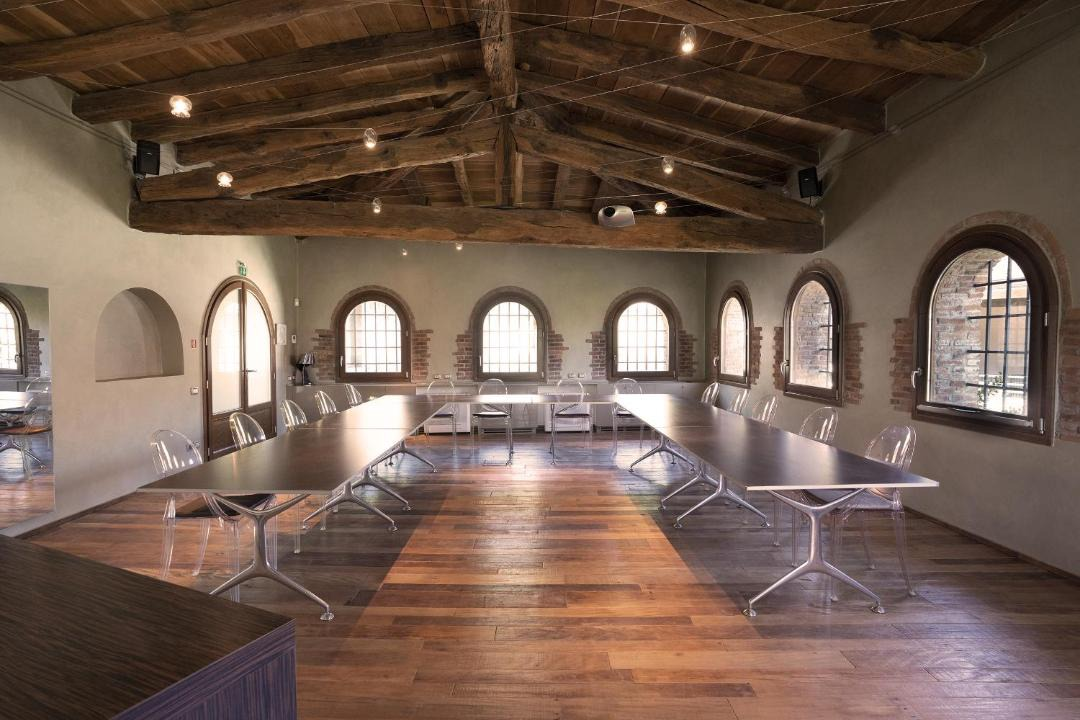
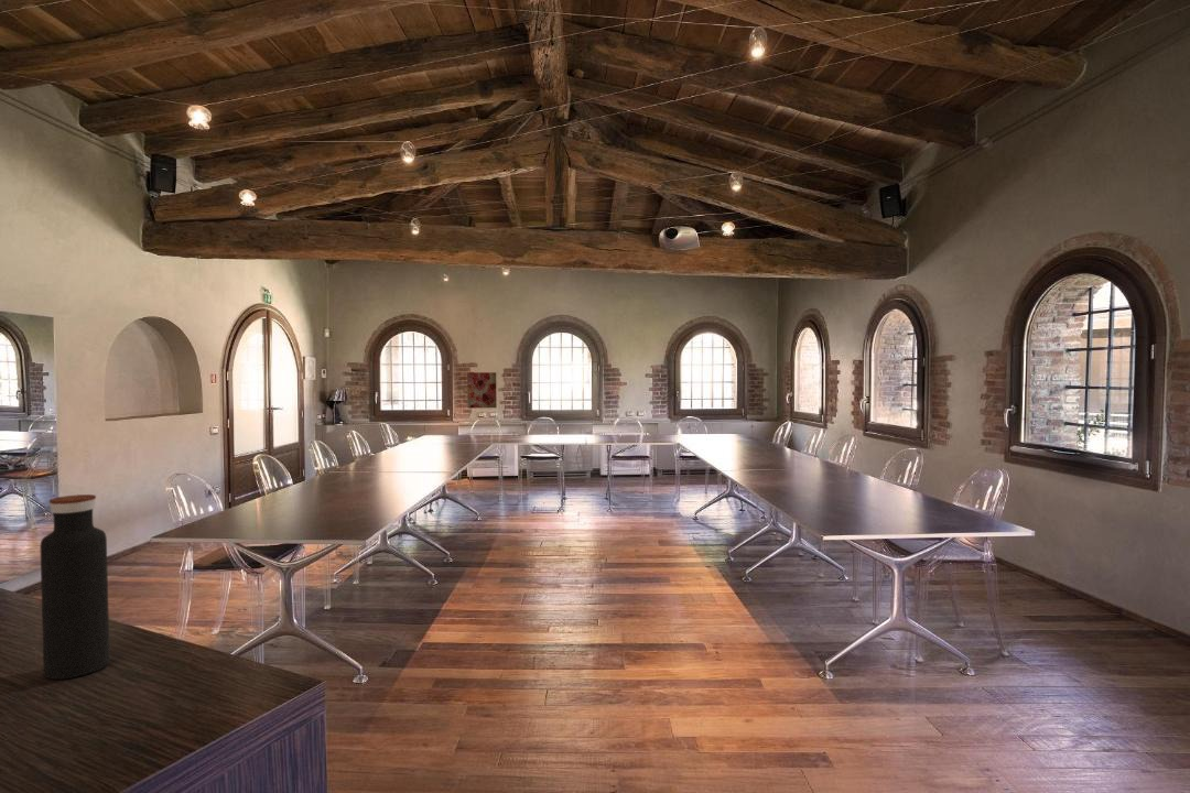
+ wall art [466,371,498,410]
+ water bottle [39,493,111,681]
